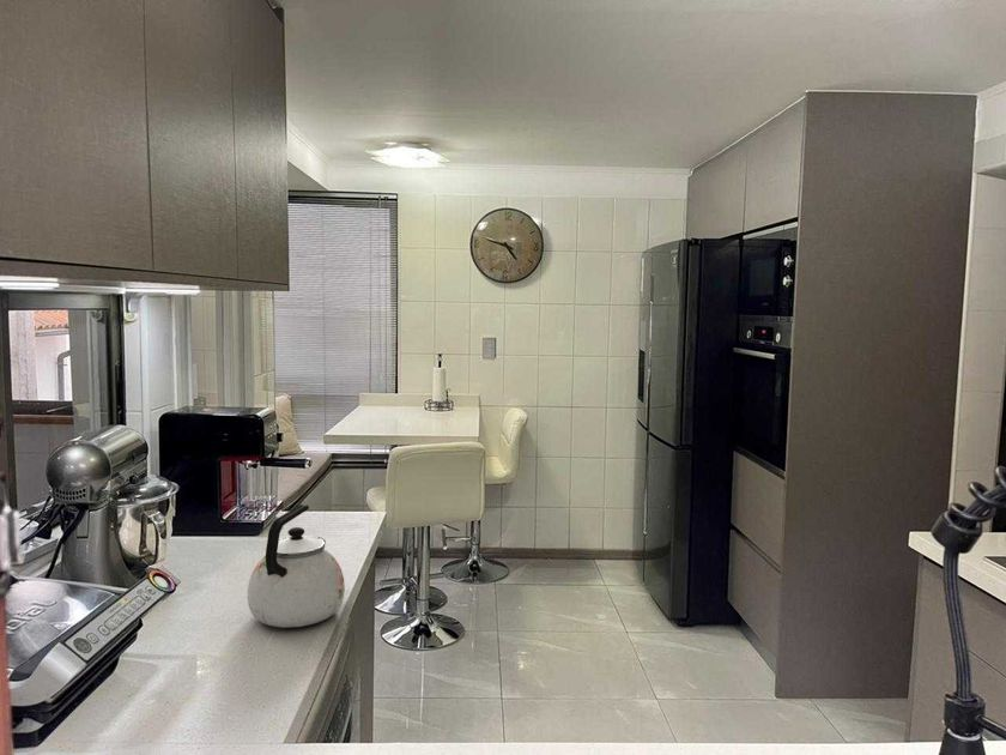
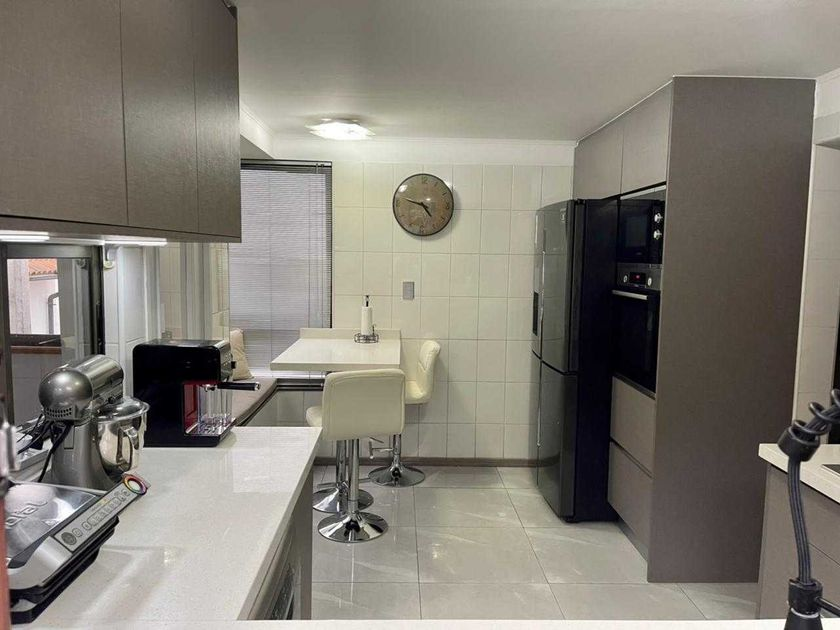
- kettle [247,503,346,629]
